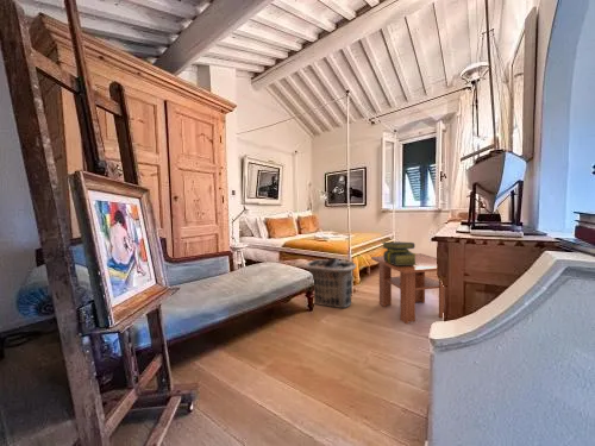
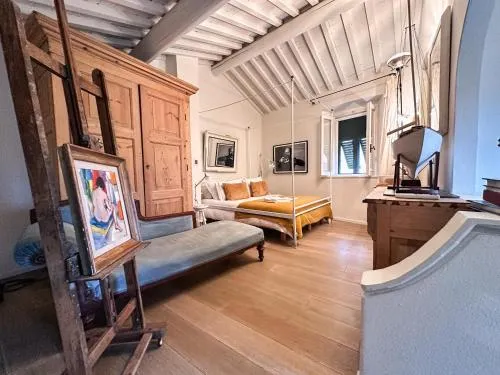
- coffee table [370,252,444,325]
- stack of books [381,240,416,265]
- clothes hamper [305,257,357,309]
